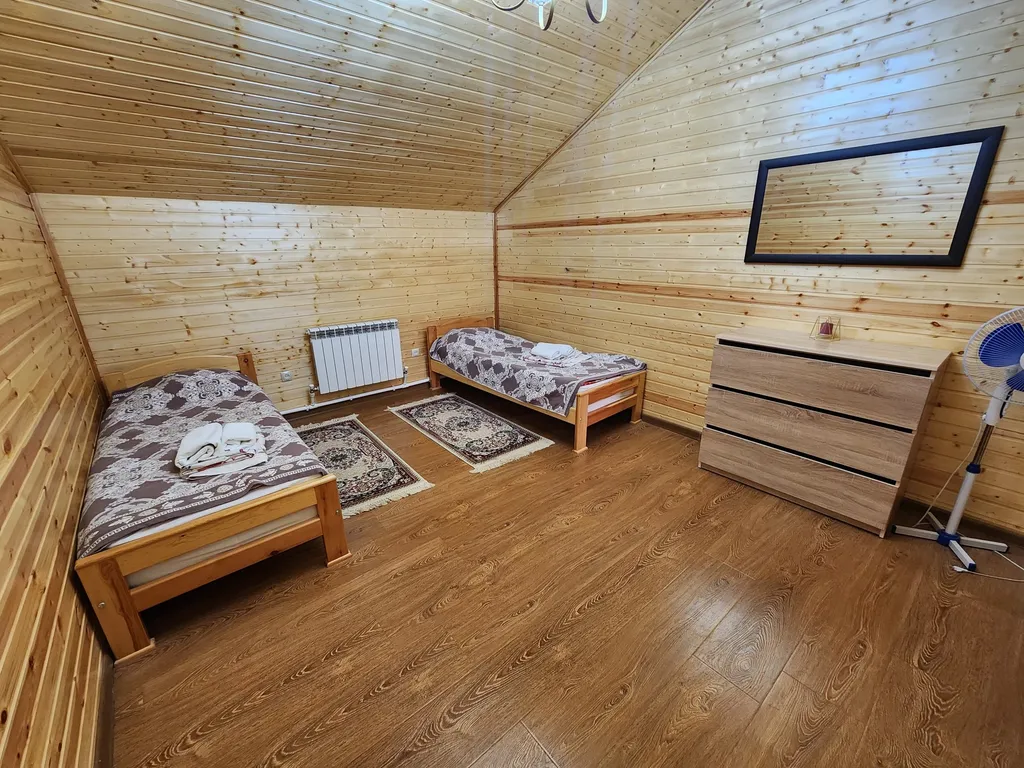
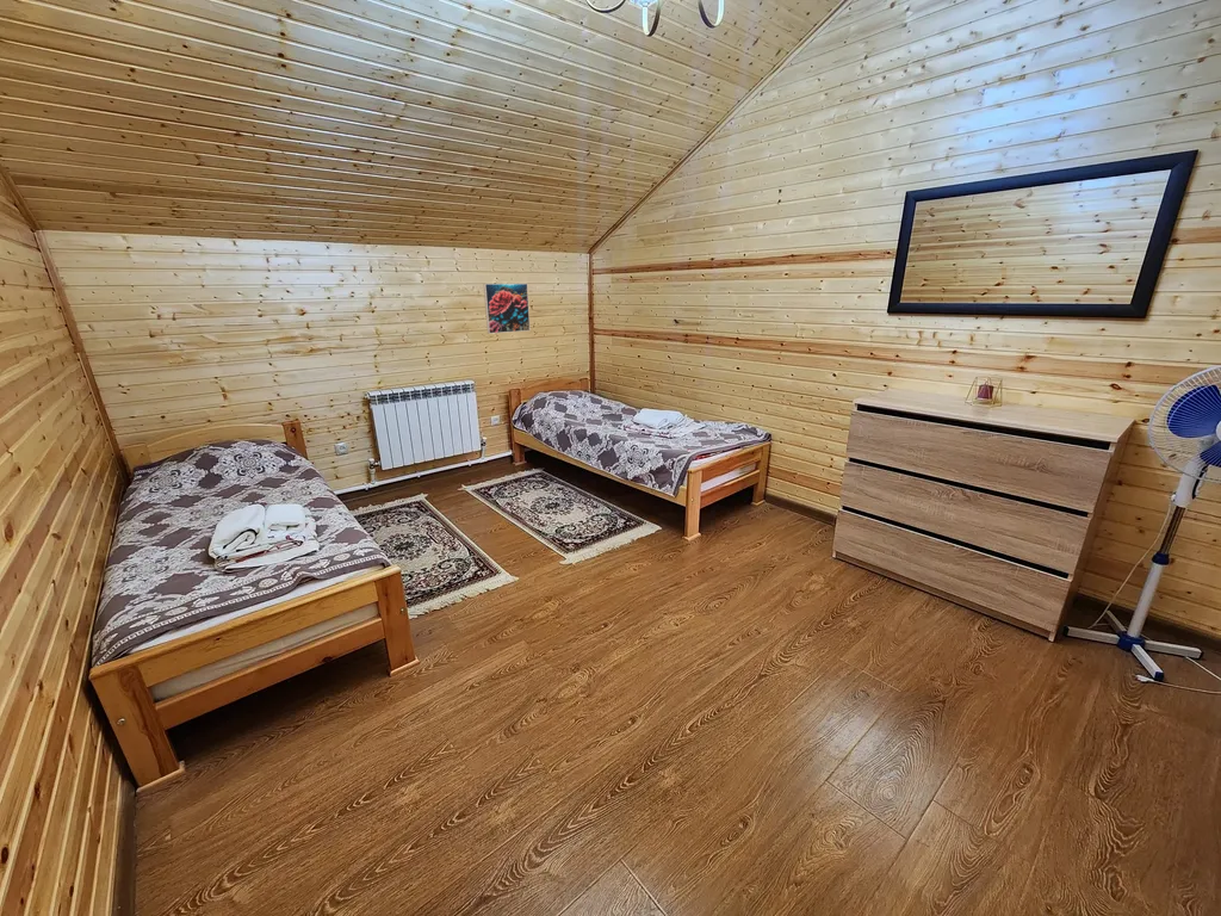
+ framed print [482,283,532,335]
